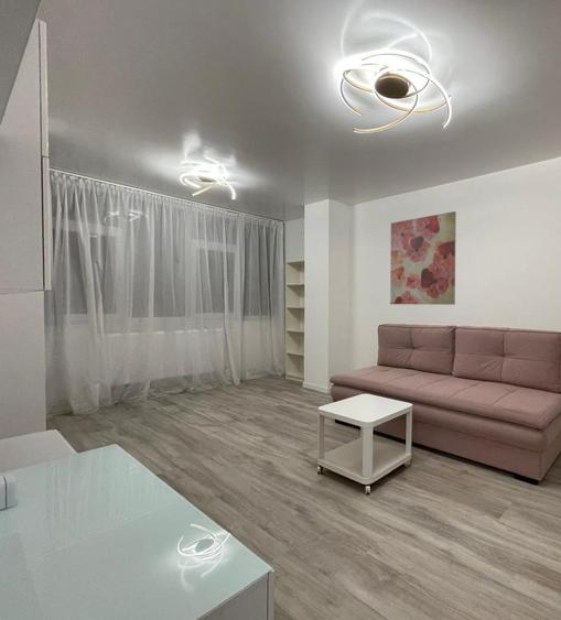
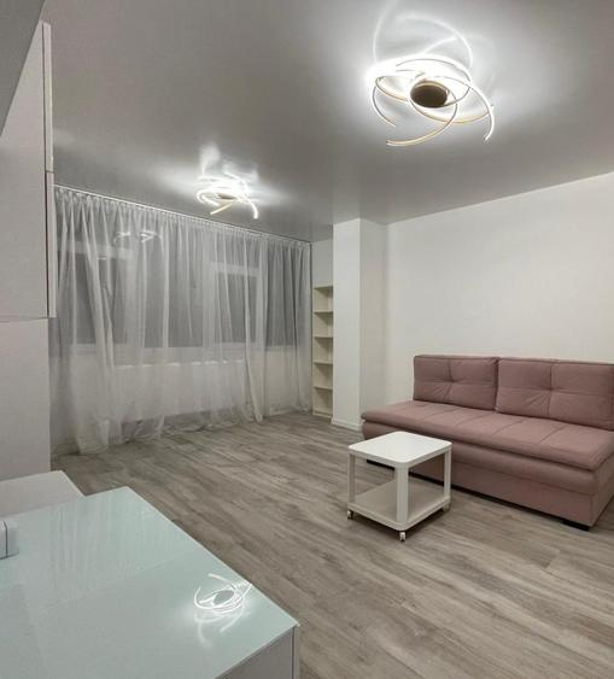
- wall art [389,210,457,306]
